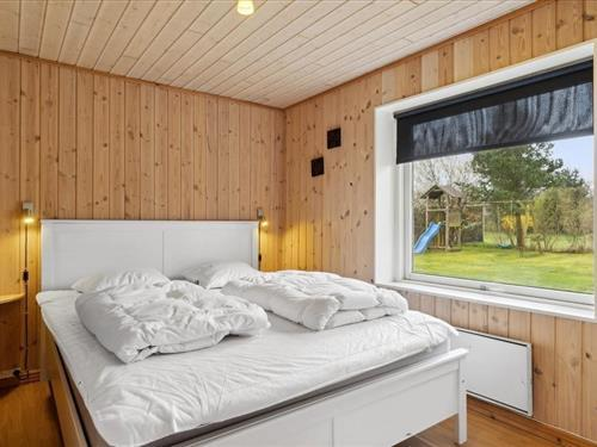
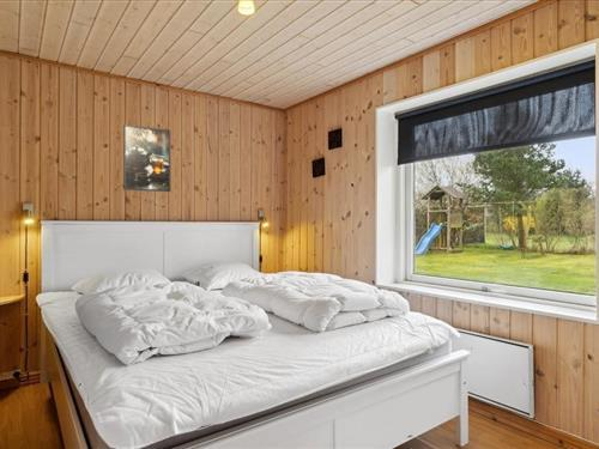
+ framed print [122,123,171,193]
